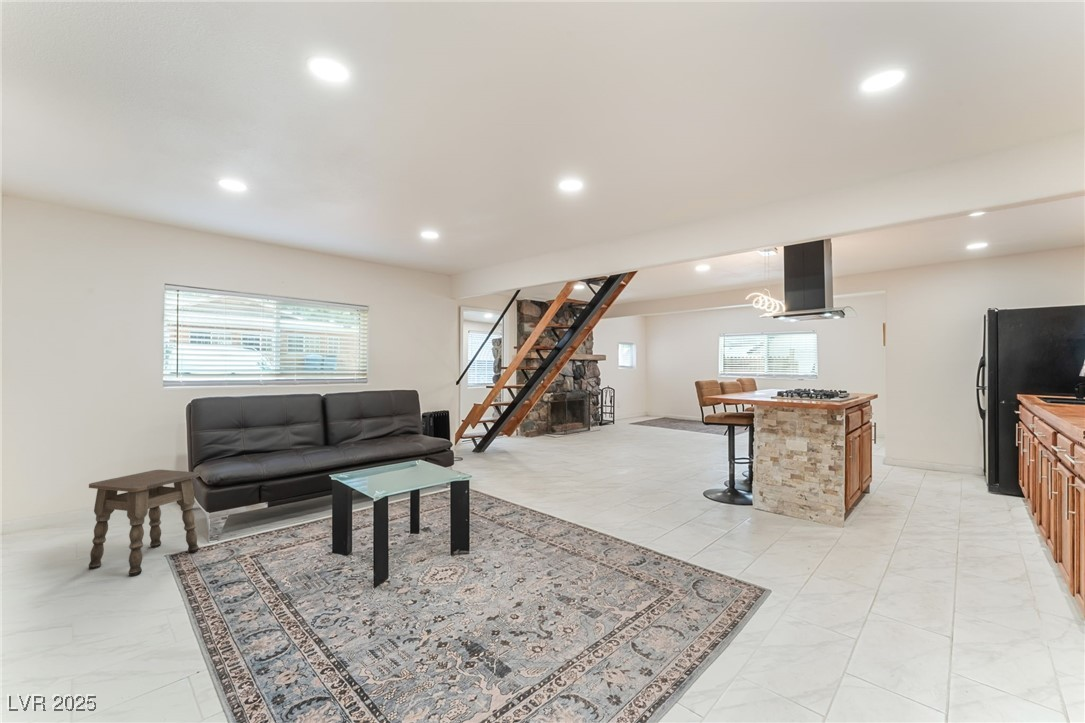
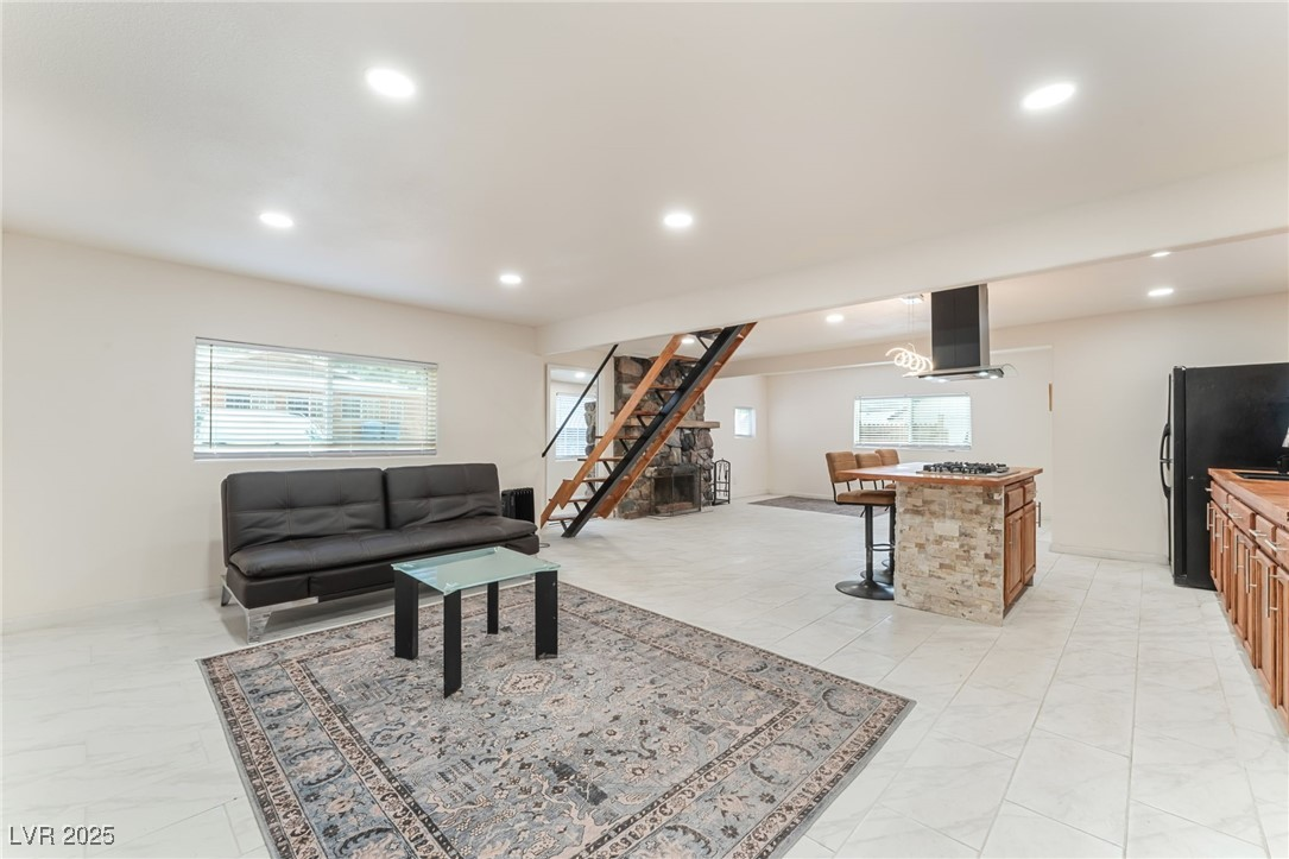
- side table [88,469,200,577]
